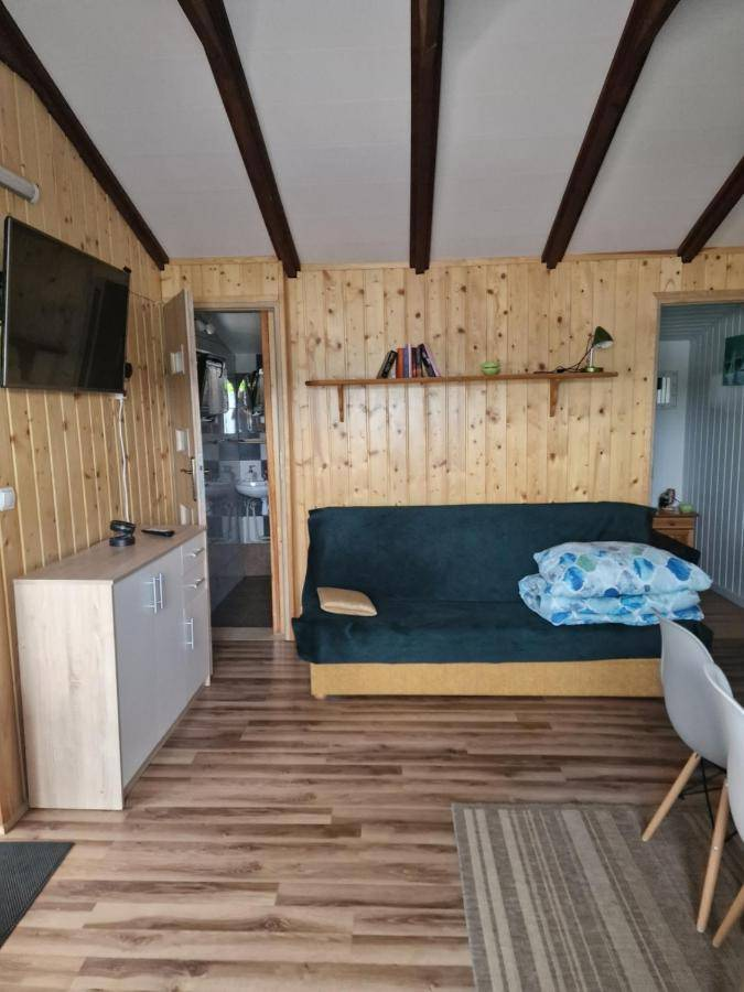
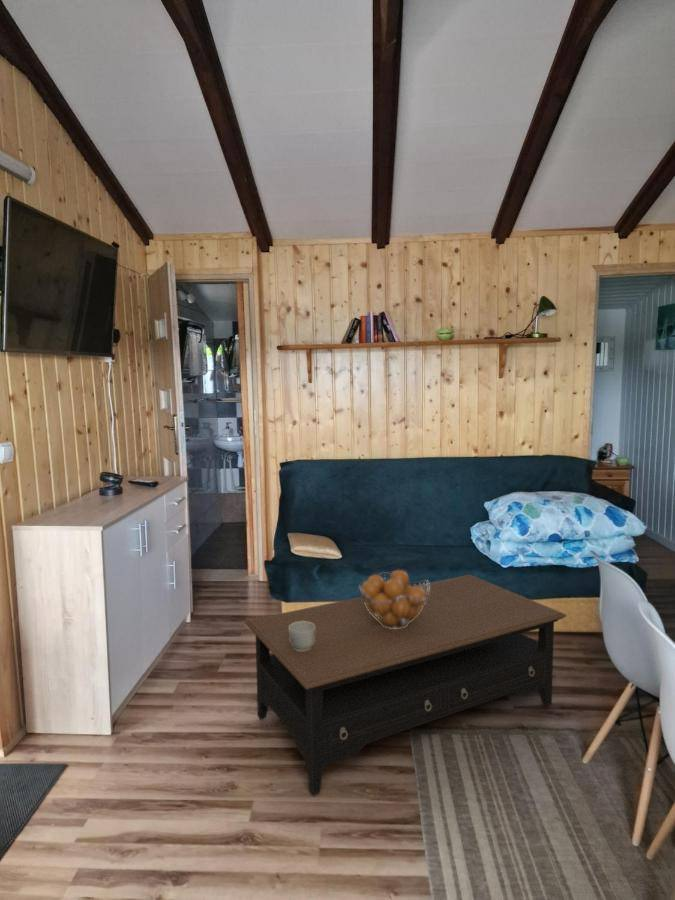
+ mug [289,621,315,651]
+ coffee table [244,574,567,795]
+ fruit basket [358,569,430,629]
